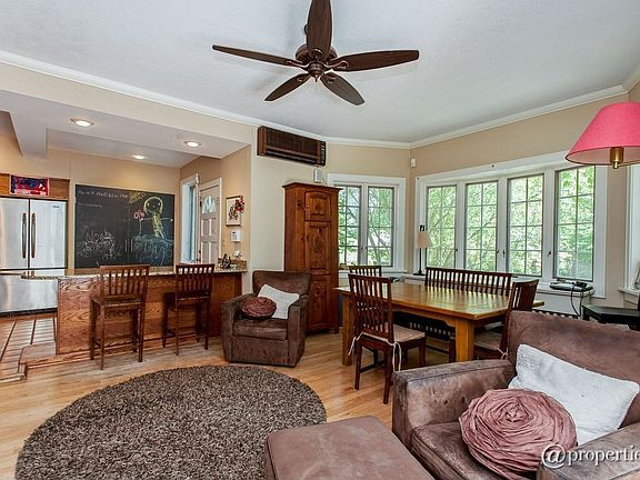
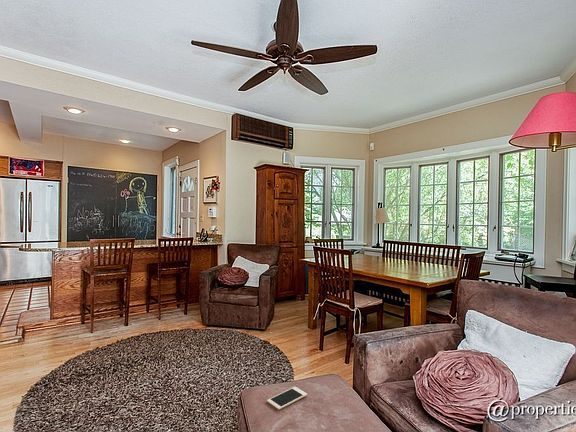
+ cell phone [266,386,308,411]
